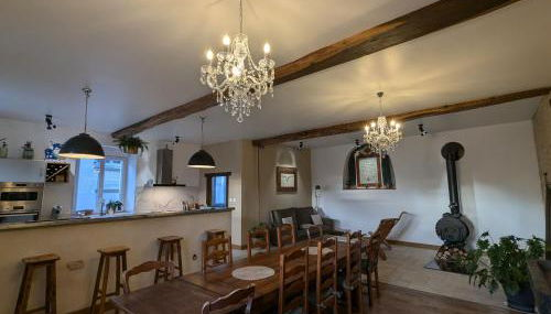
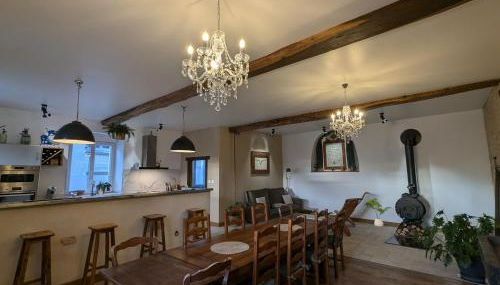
+ house plant [363,197,394,227]
